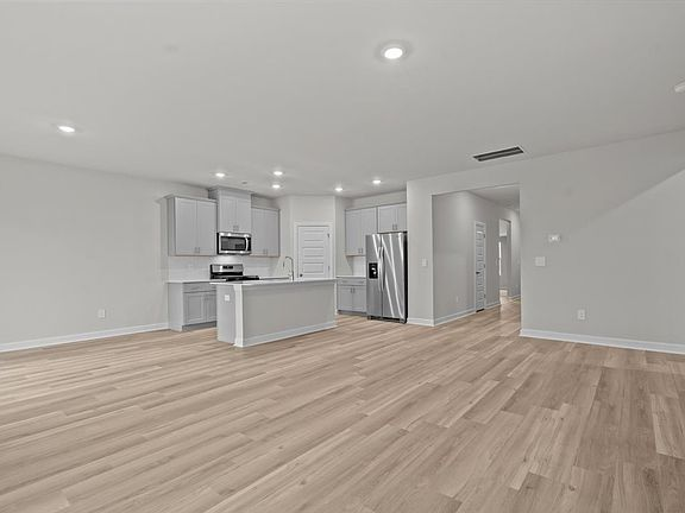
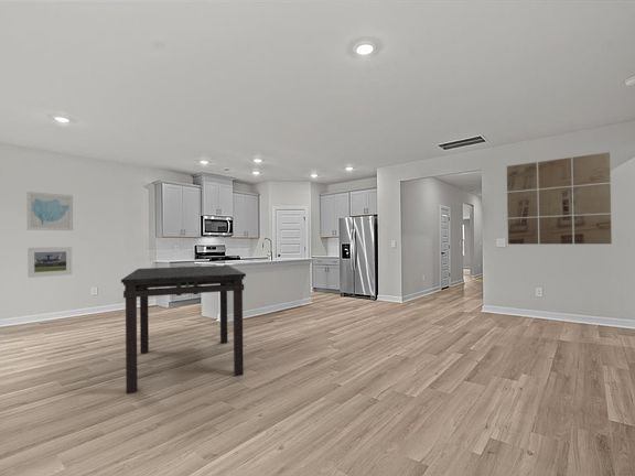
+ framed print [26,246,73,279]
+ wall art [25,191,74,231]
+ wall art [506,151,613,246]
+ dining table [120,264,247,394]
